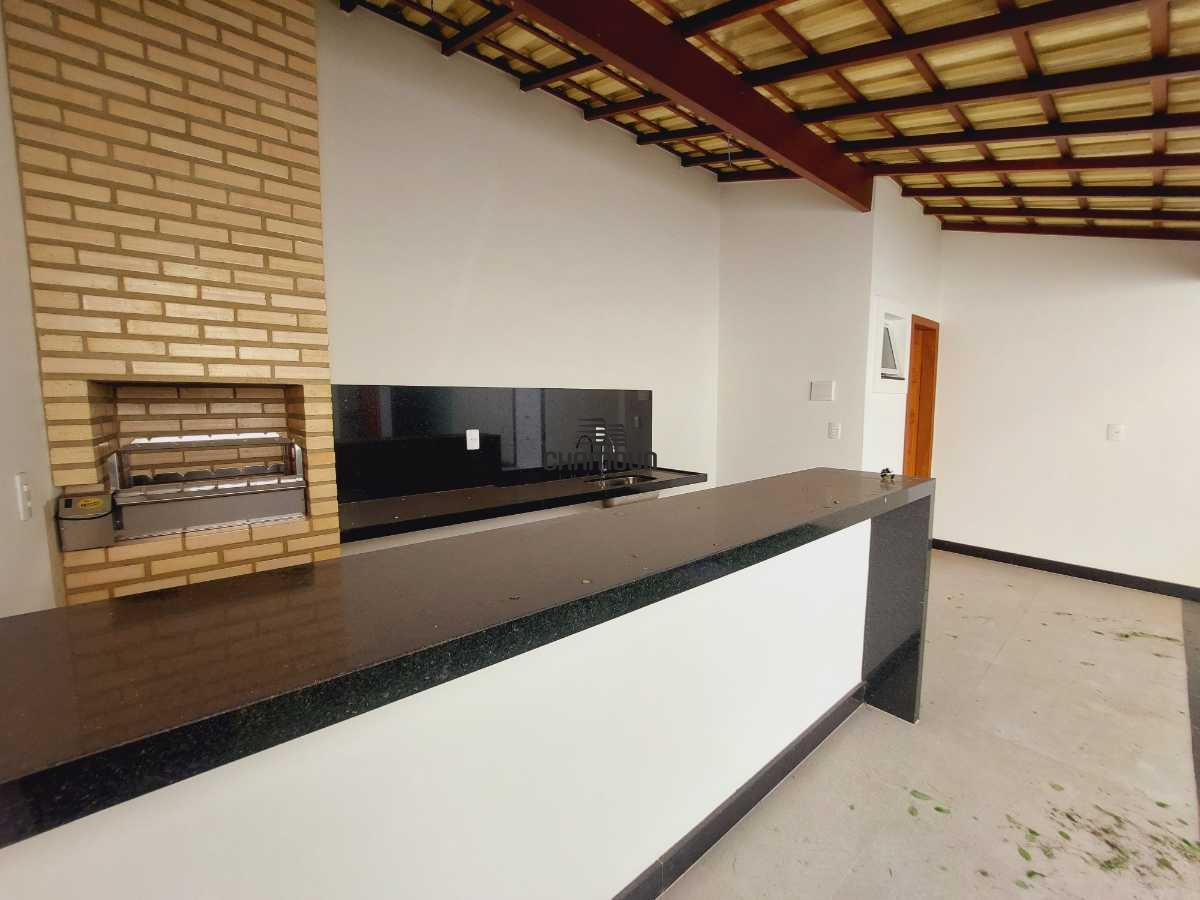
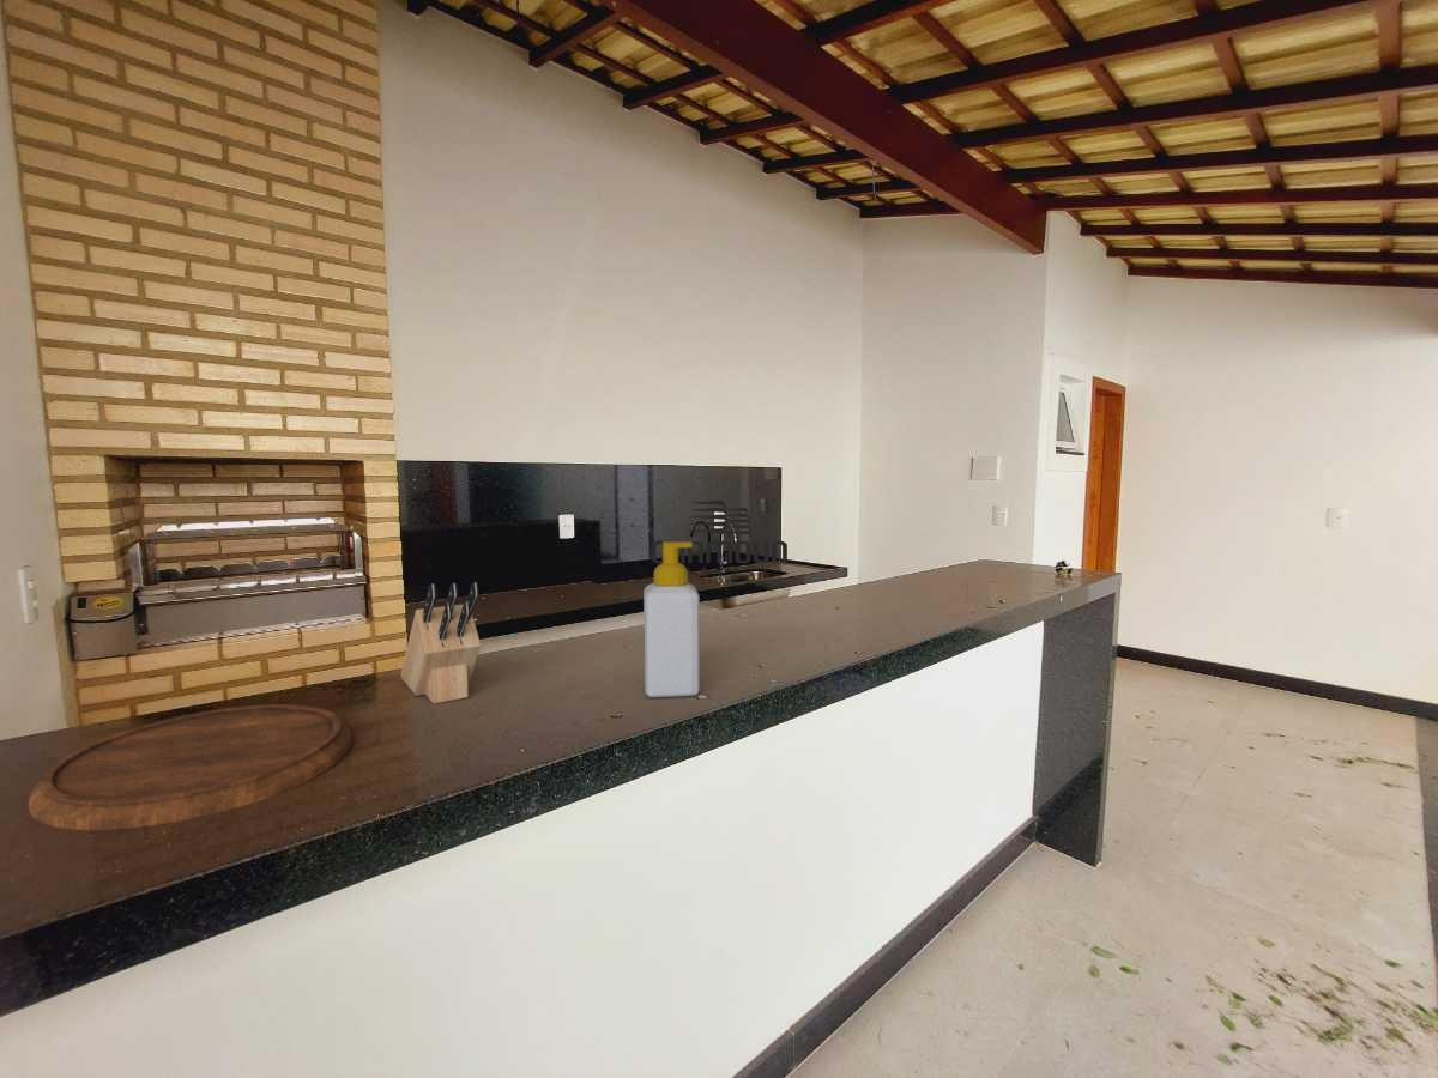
+ knife block [400,581,482,704]
+ cutting board [28,703,352,831]
+ soap bottle [642,540,701,698]
